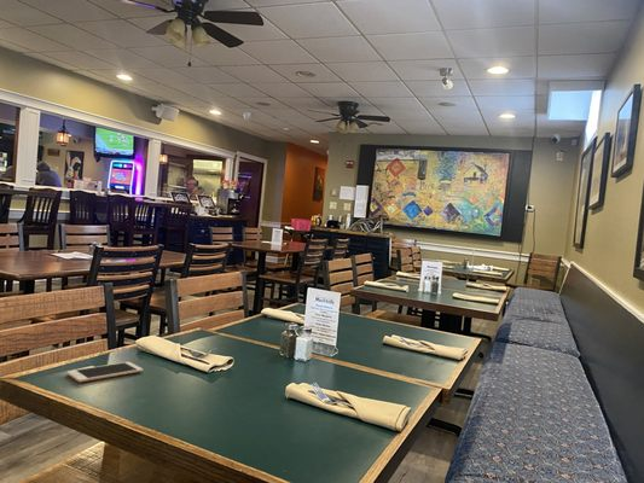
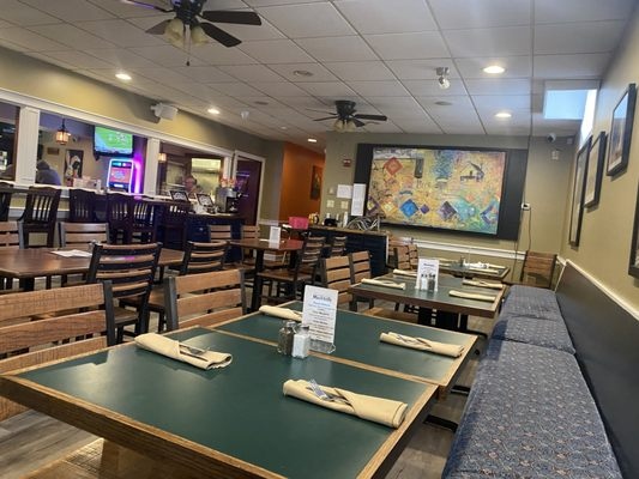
- cell phone [65,361,144,384]
